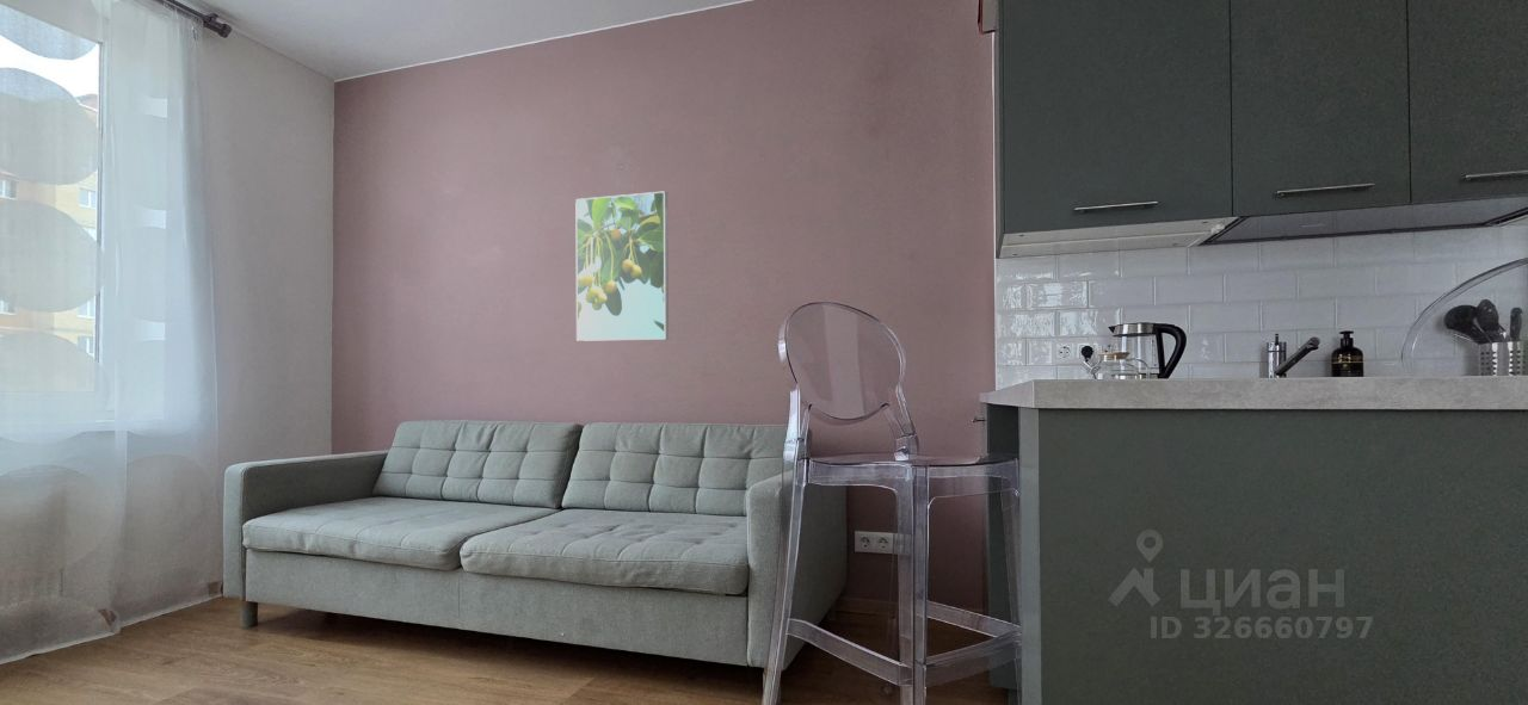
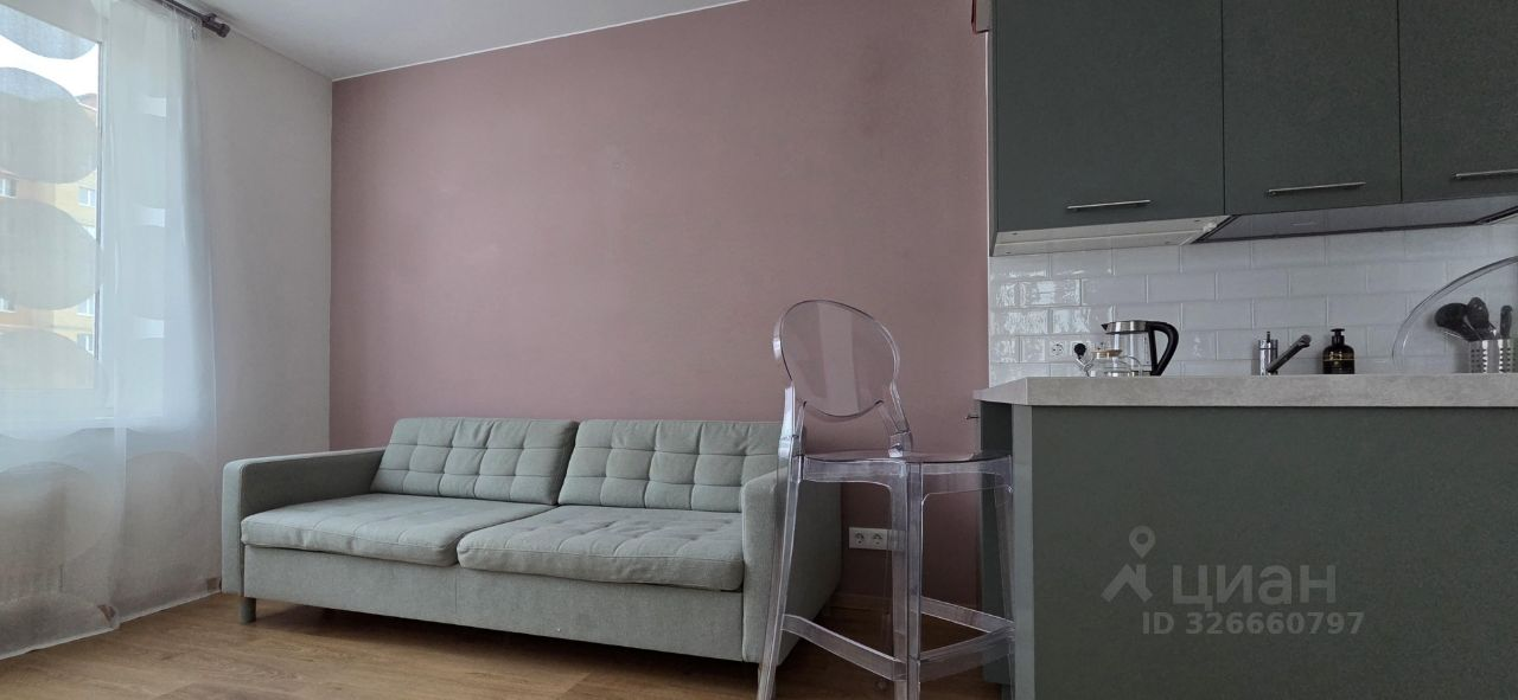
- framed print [574,190,670,342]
